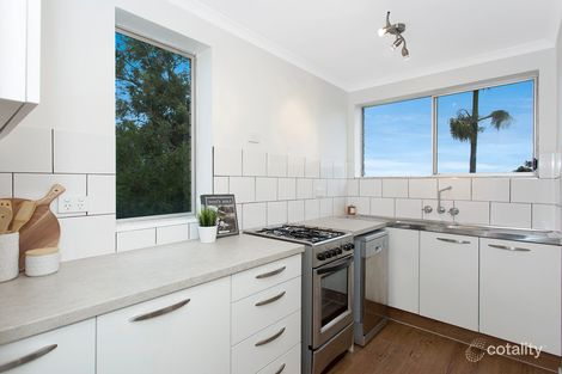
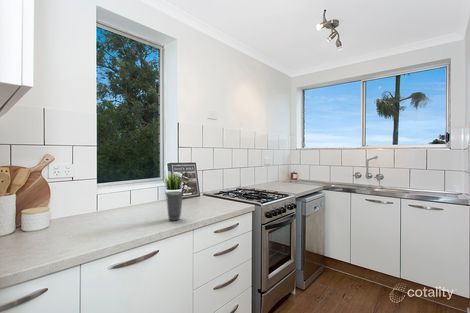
+ cup [164,190,185,222]
